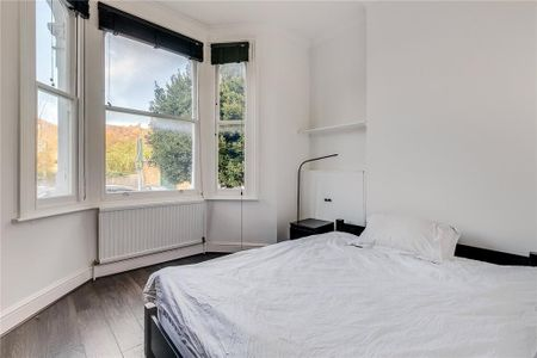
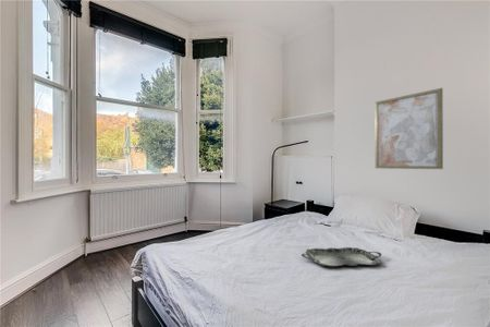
+ serving tray [301,246,382,267]
+ wall art [373,87,444,170]
